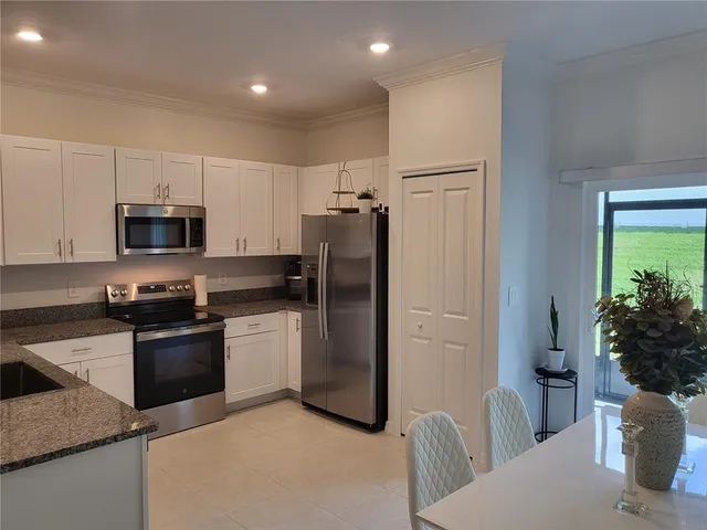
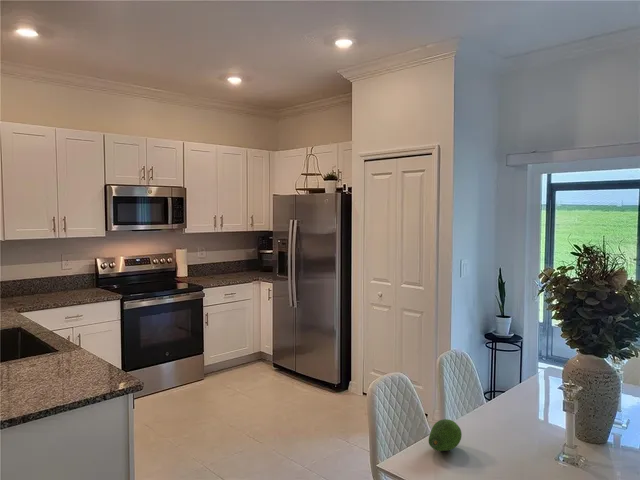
+ fruit [428,418,463,452]
